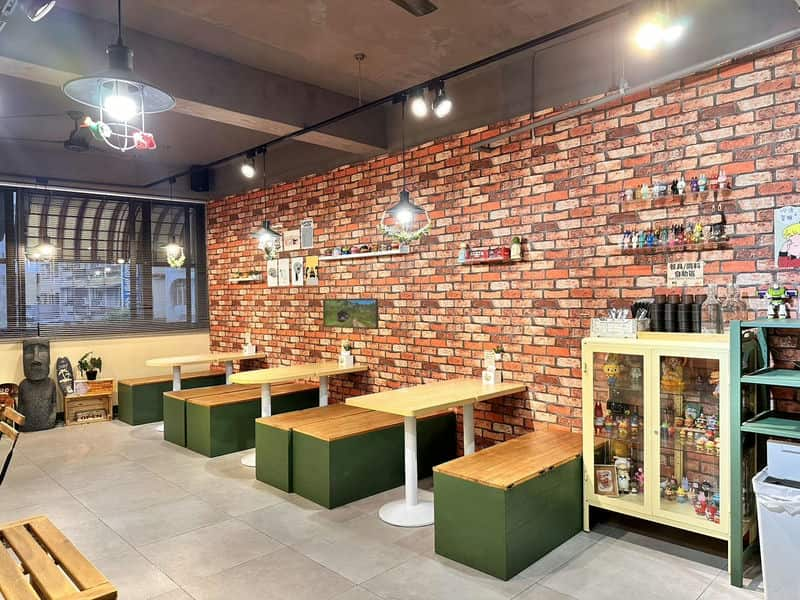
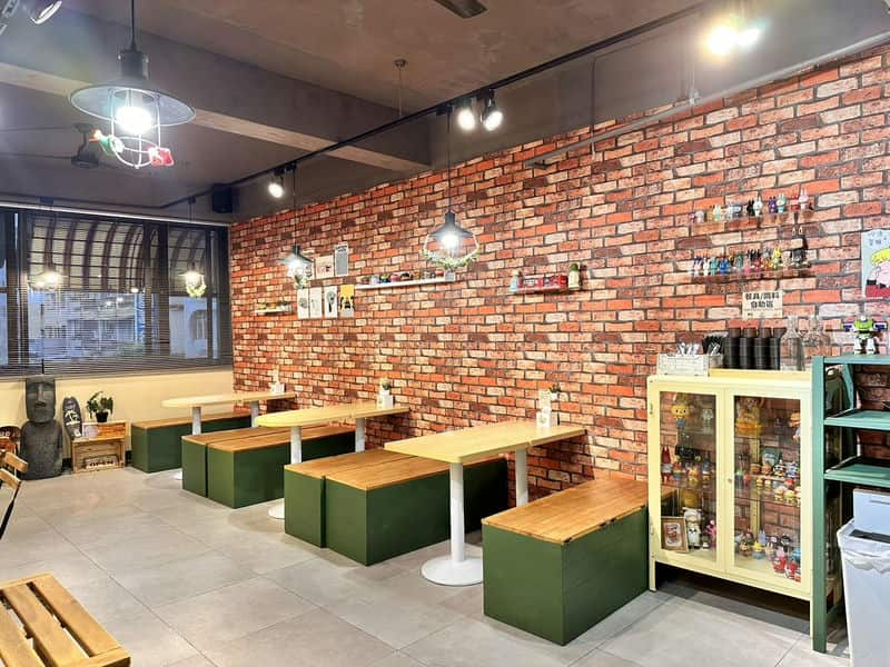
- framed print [322,297,380,330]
